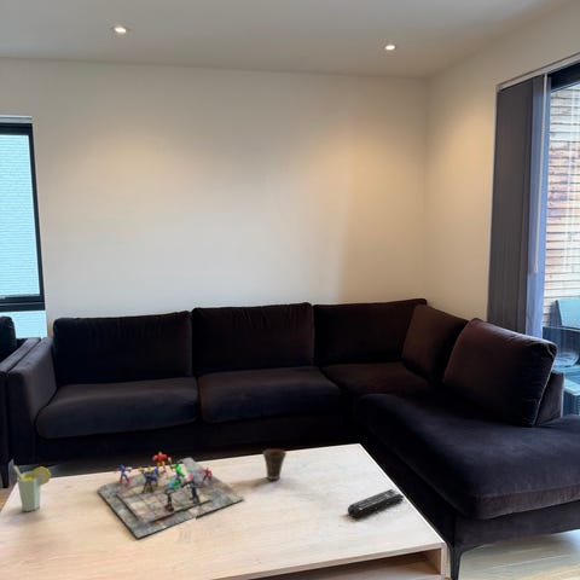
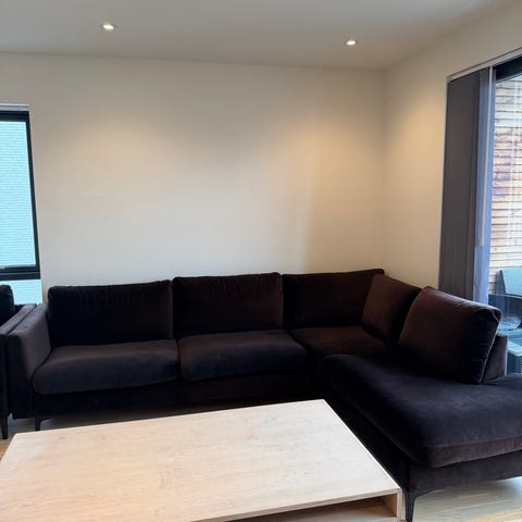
- remote control [347,488,405,518]
- cup [12,464,52,512]
- board game [97,451,245,539]
- cup [262,448,288,481]
